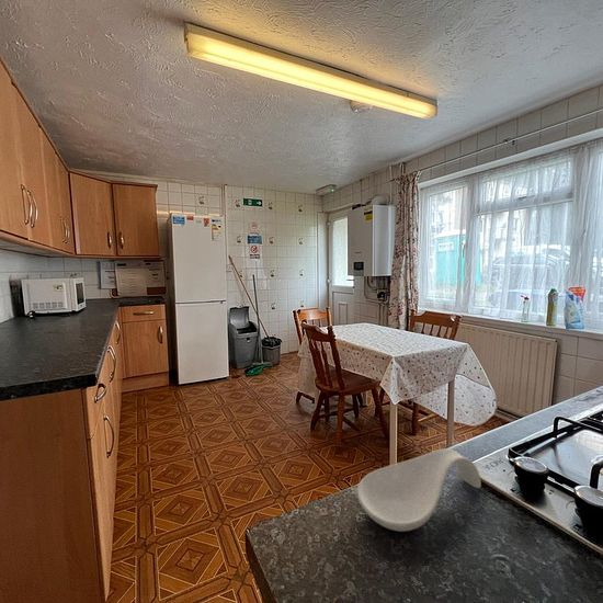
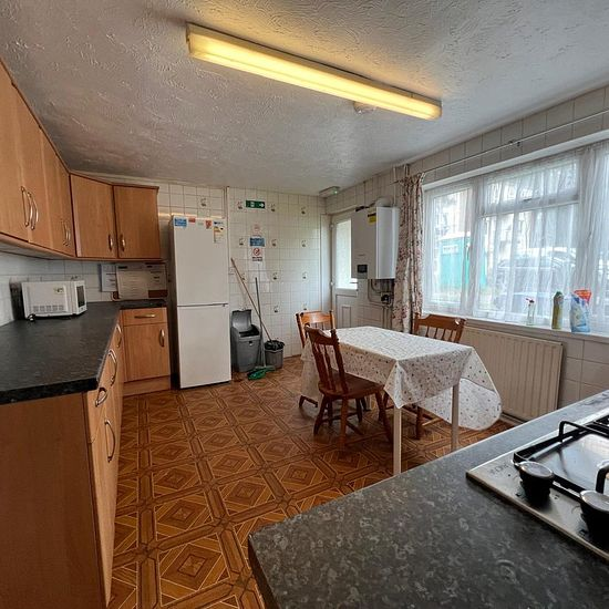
- spoon rest [356,448,482,533]
